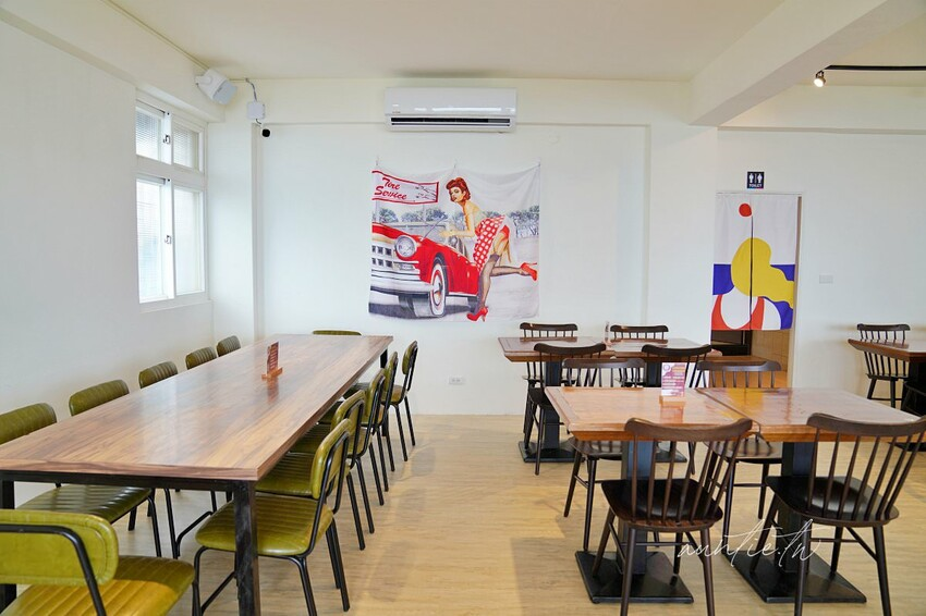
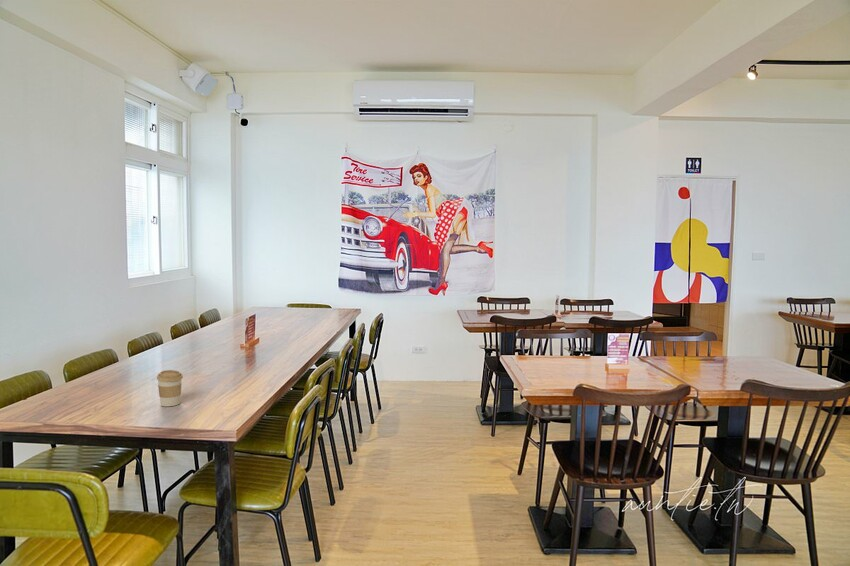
+ coffee cup [156,369,184,407]
